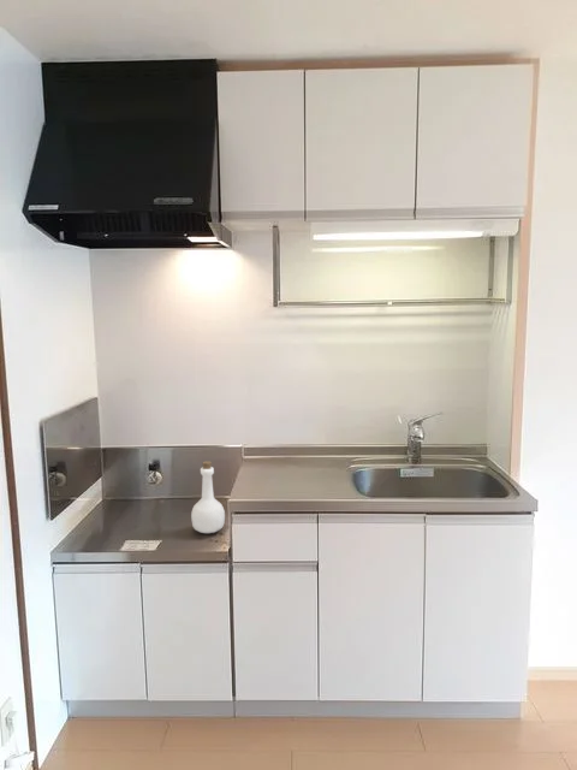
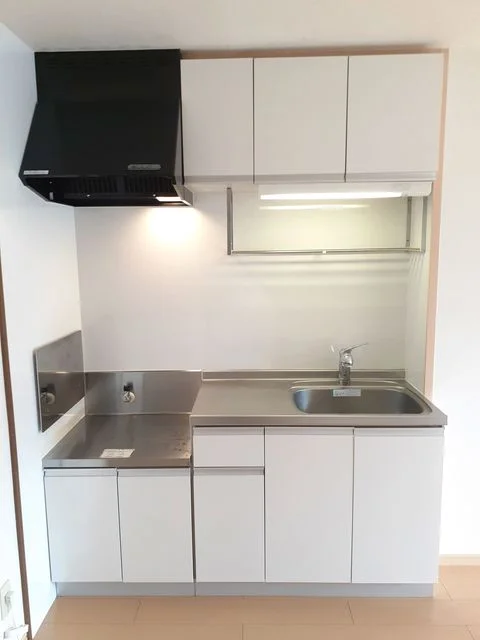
- bottle [190,460,226,534]
